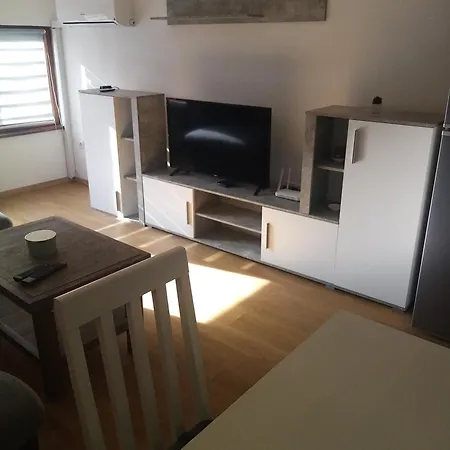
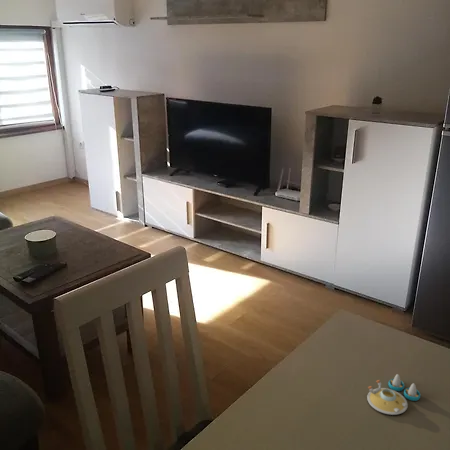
+ salt and pepper shaker set [366,373,421,416]
